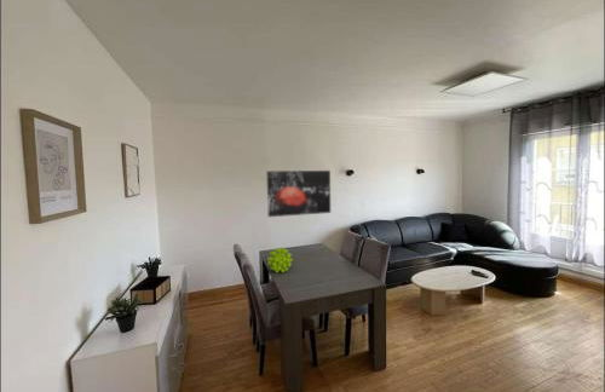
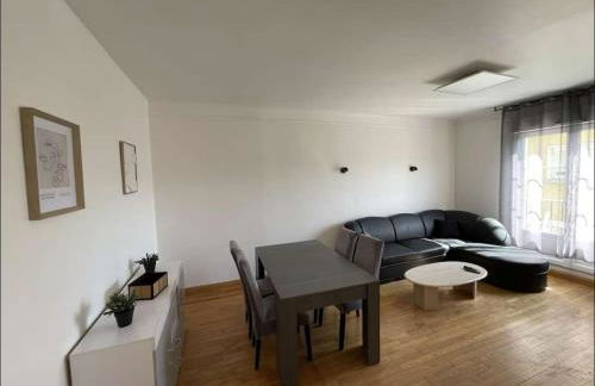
- wall art [265,169,332,218]
- plant [266,247,294,273]
